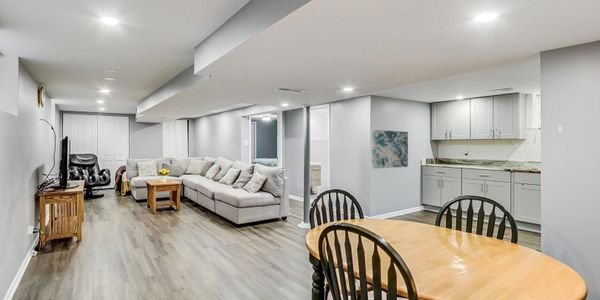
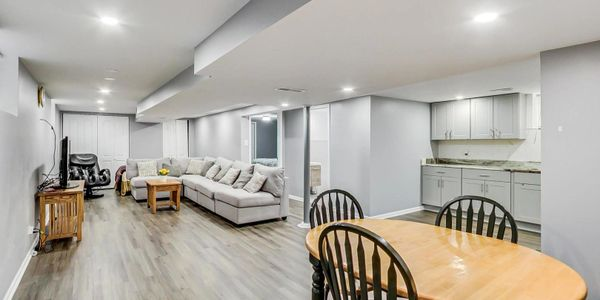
- wall art [371,129,409,170]
